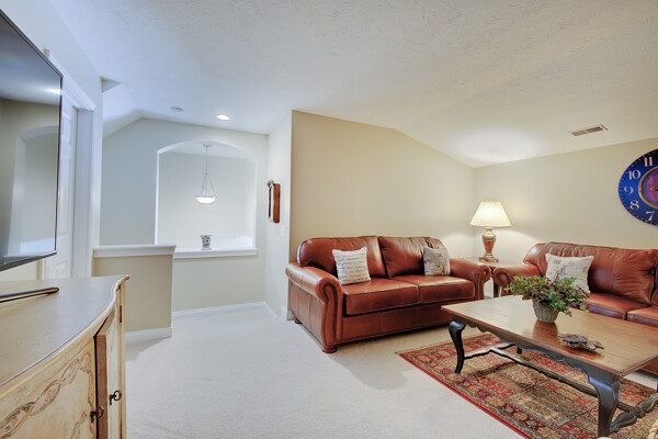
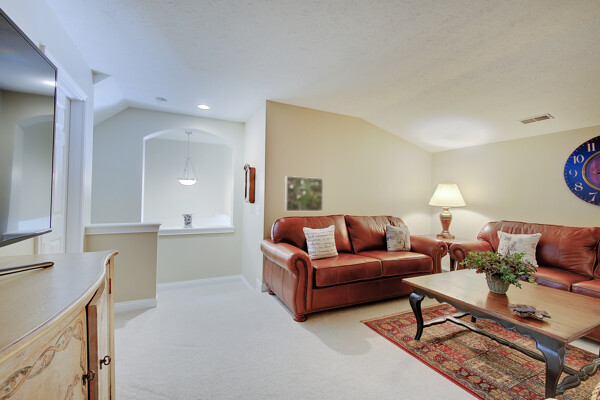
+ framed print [284,175,324,212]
